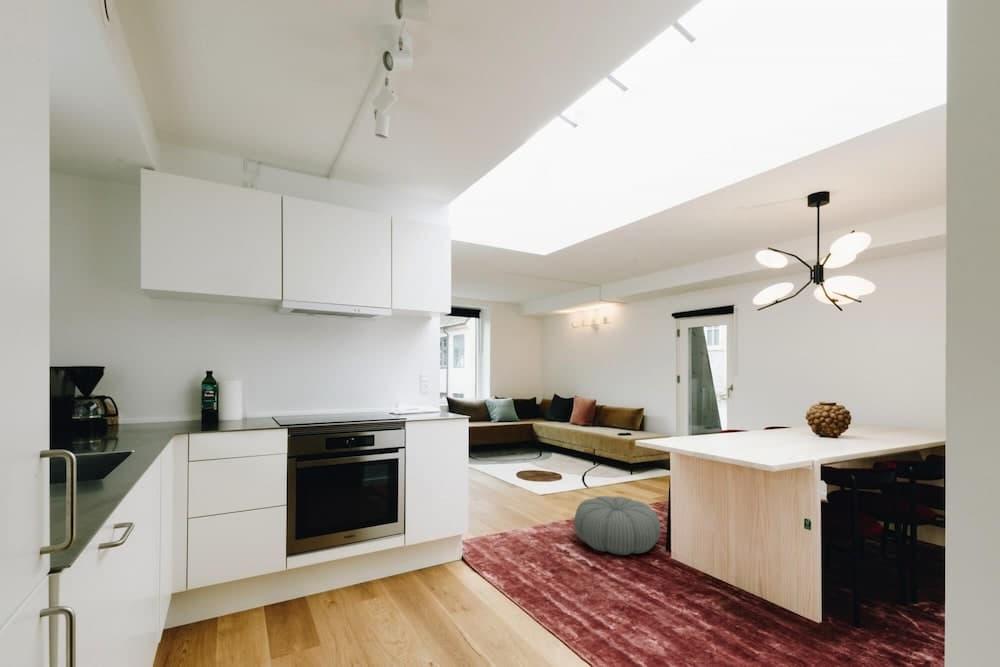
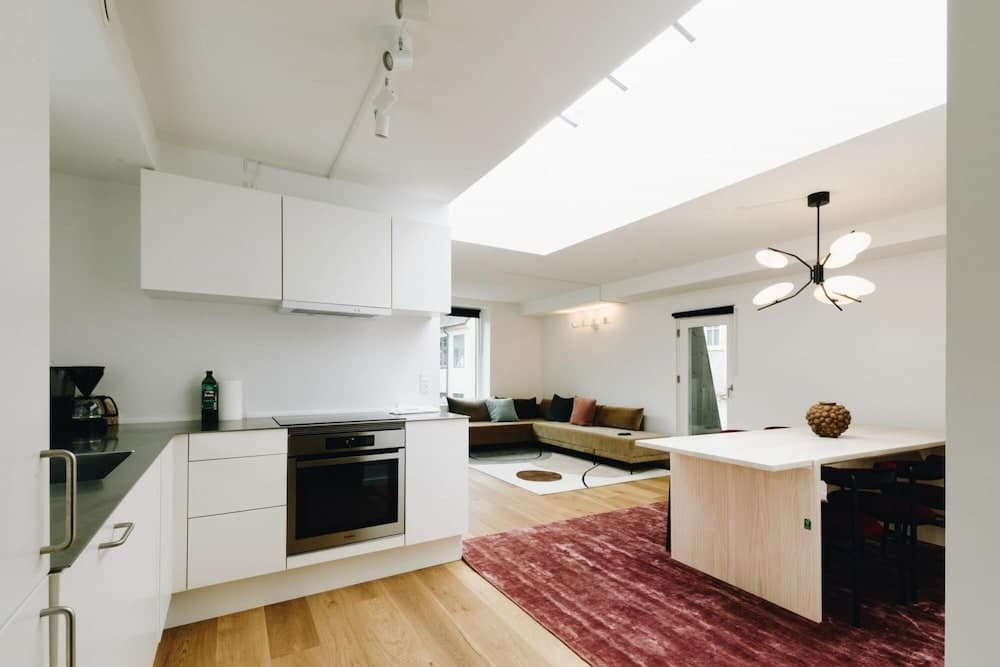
- pouf [573,495,662,556]
